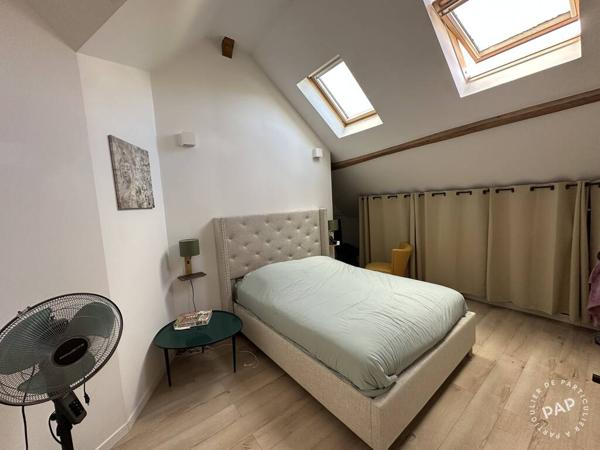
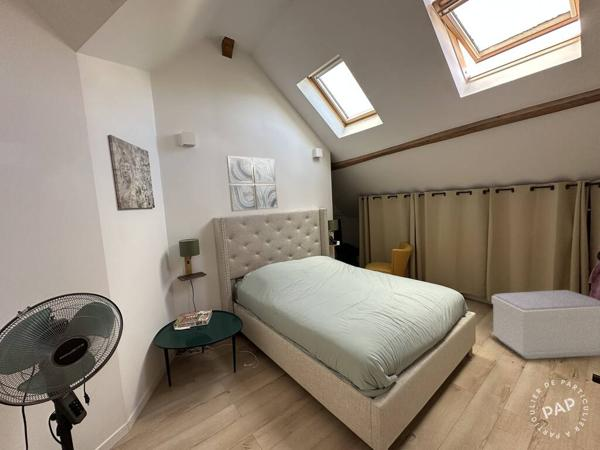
+ bench [491,289,600,360]
+ wall art [226,155,279,213]
